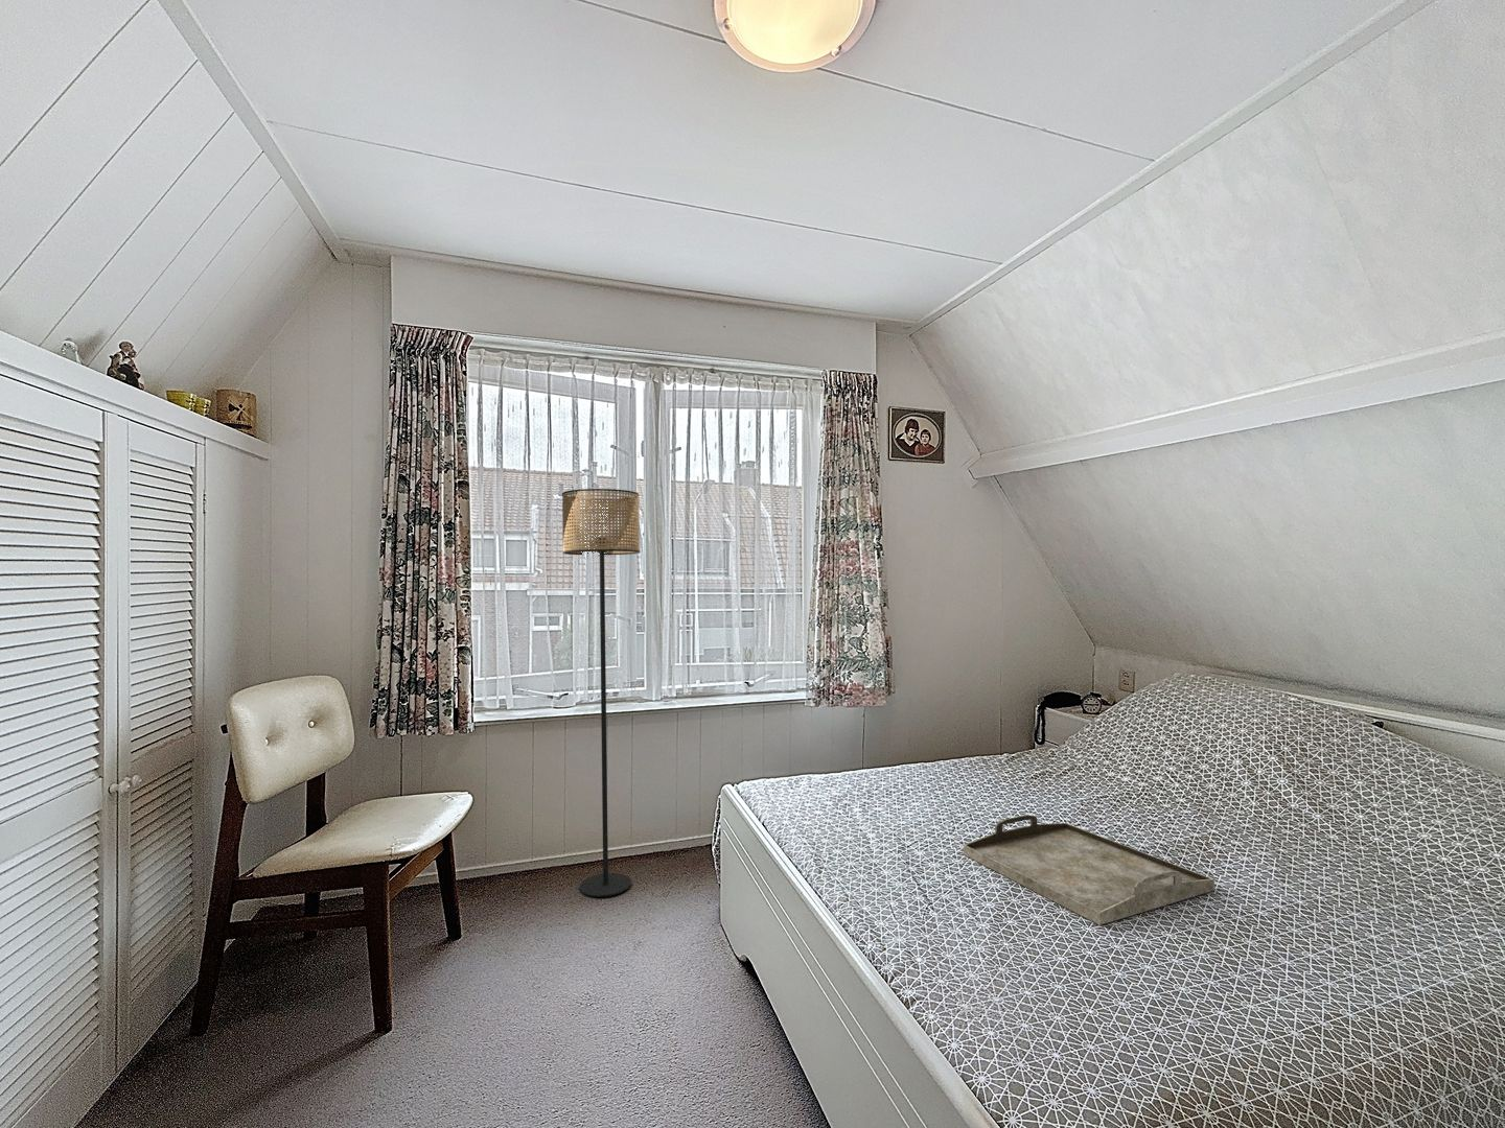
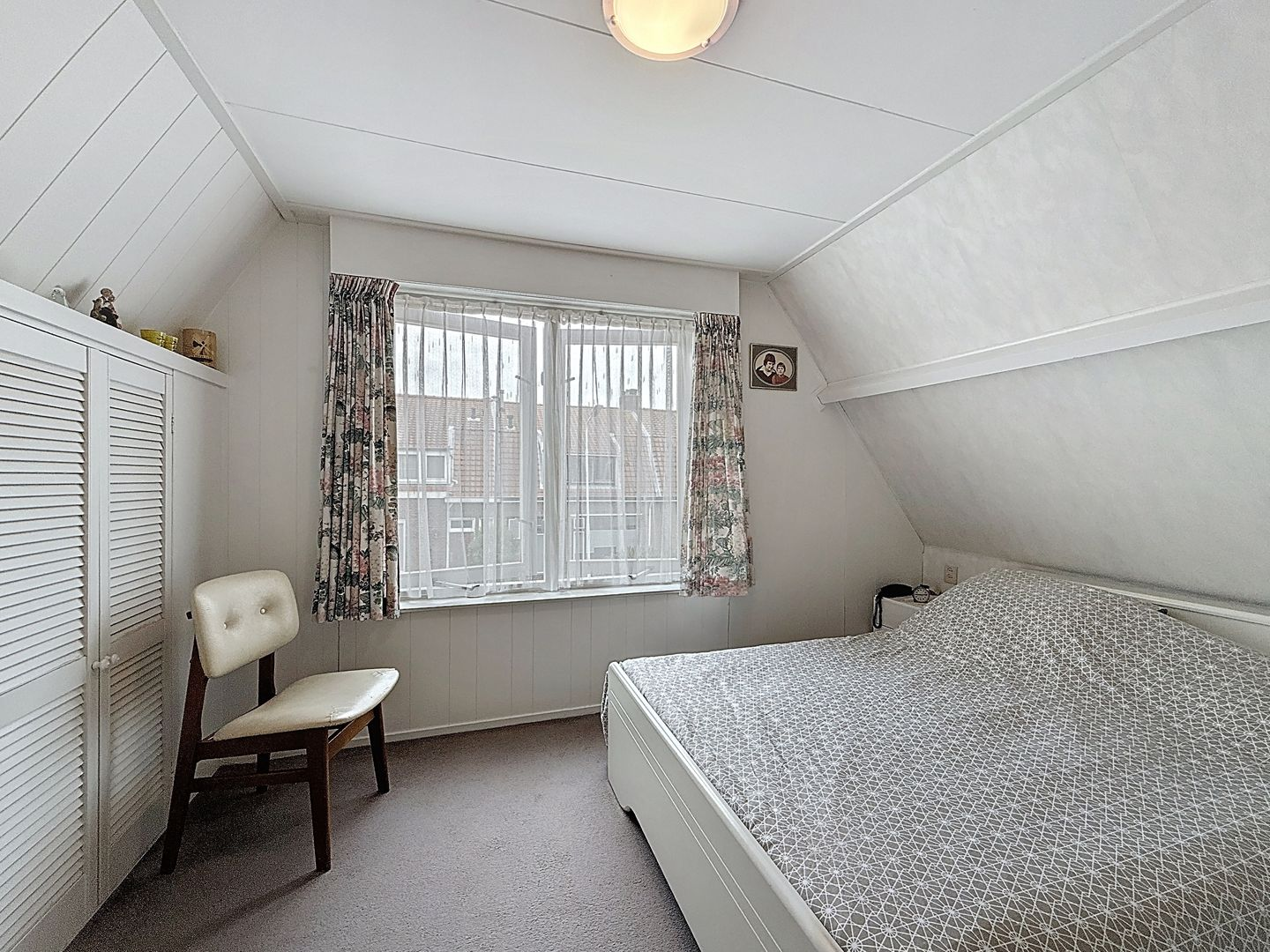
- floor lamp [562,488,641,898]
- serving tray [962,814,1216,927]
